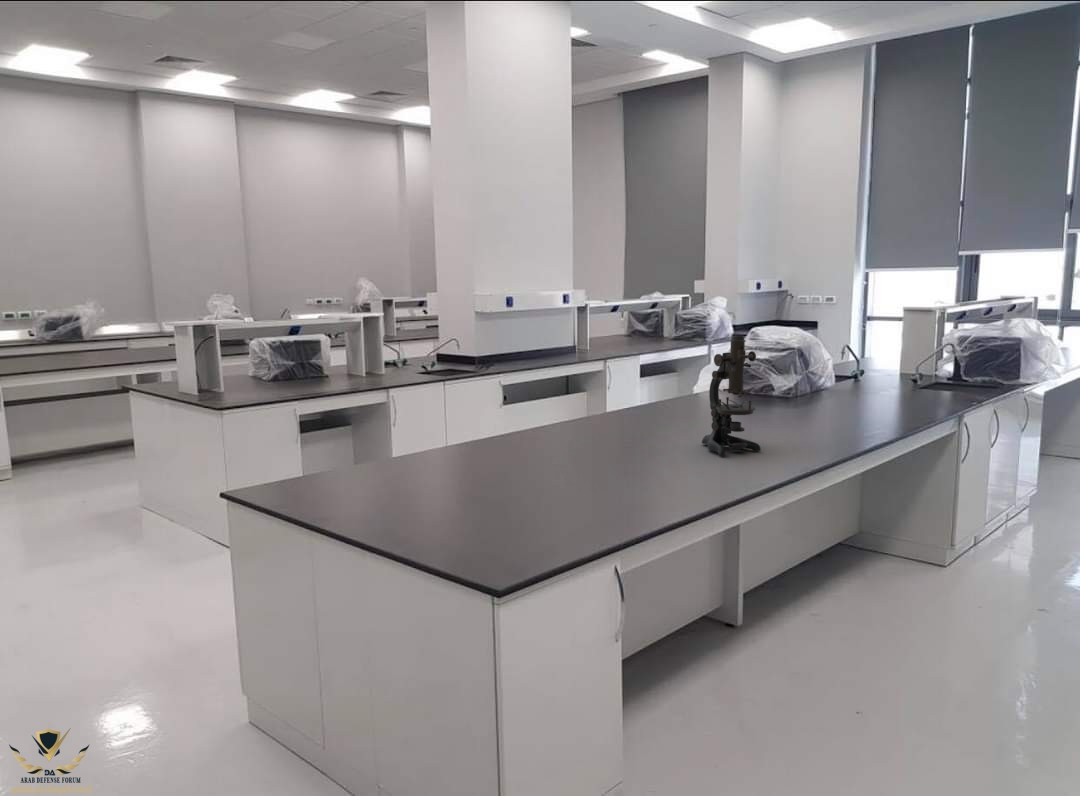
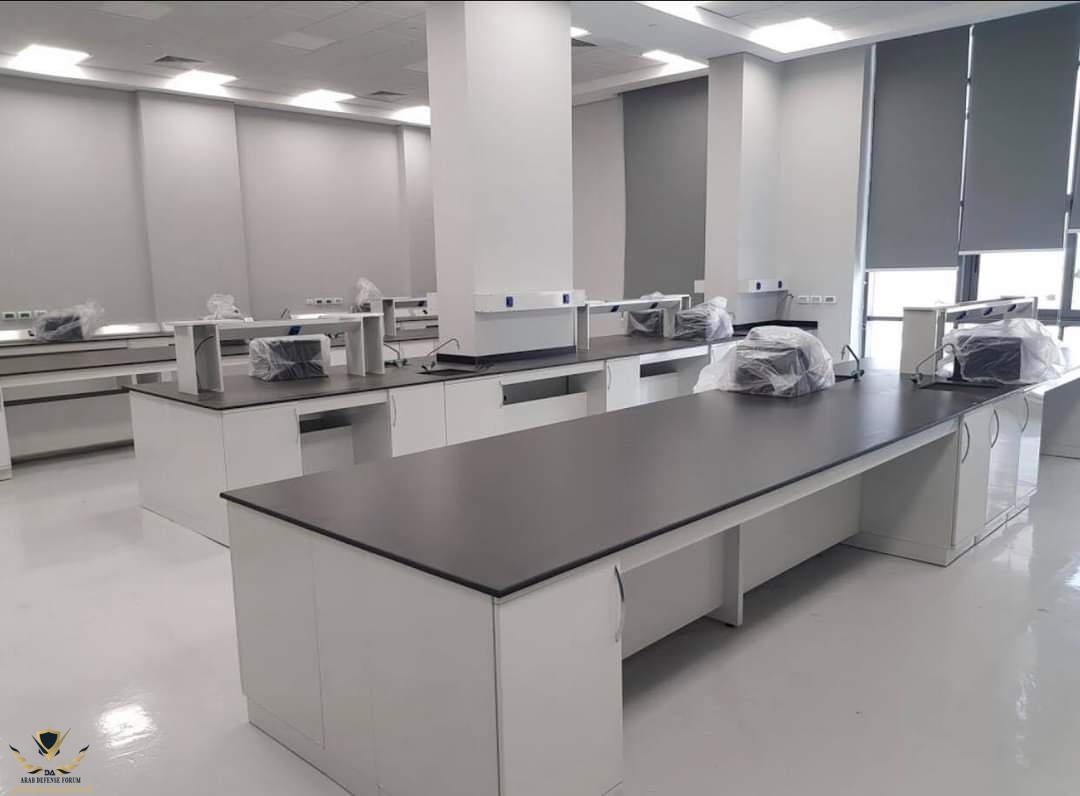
- microscope [701,334,762,457]
